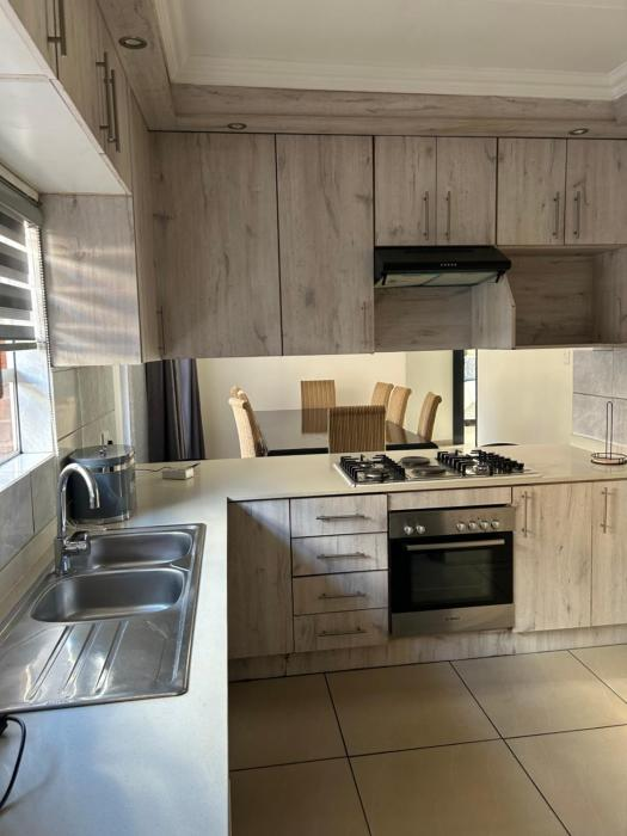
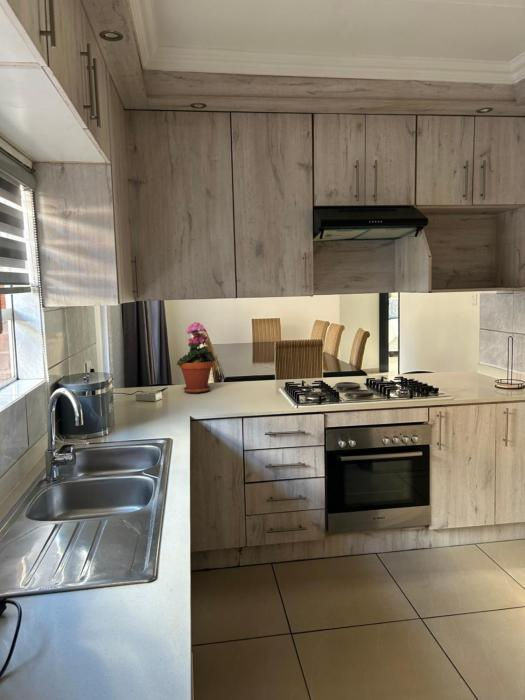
+ potted plant [176,321,216,394]
